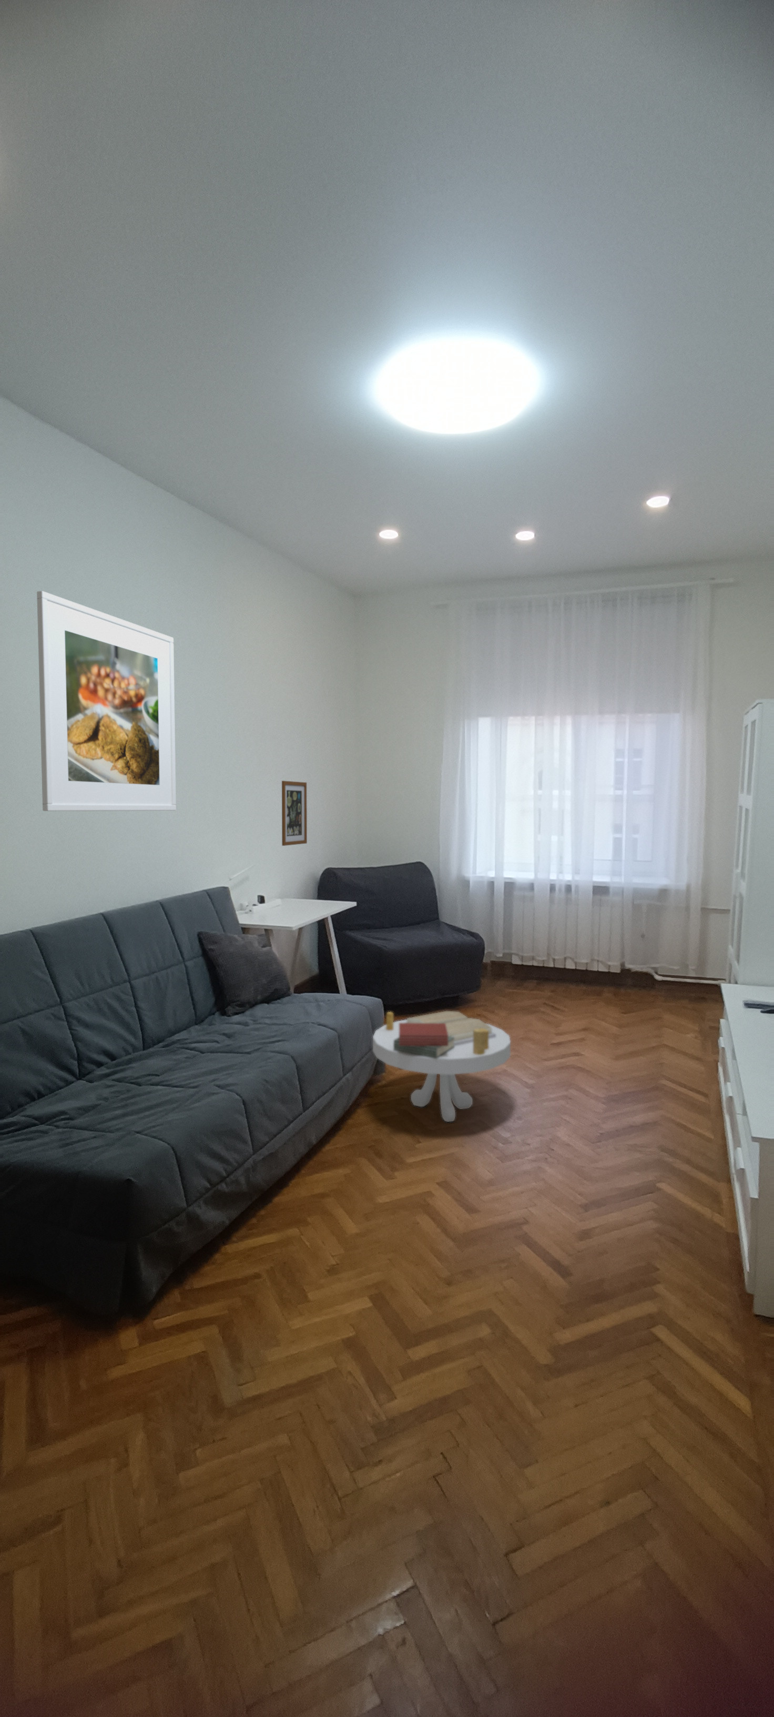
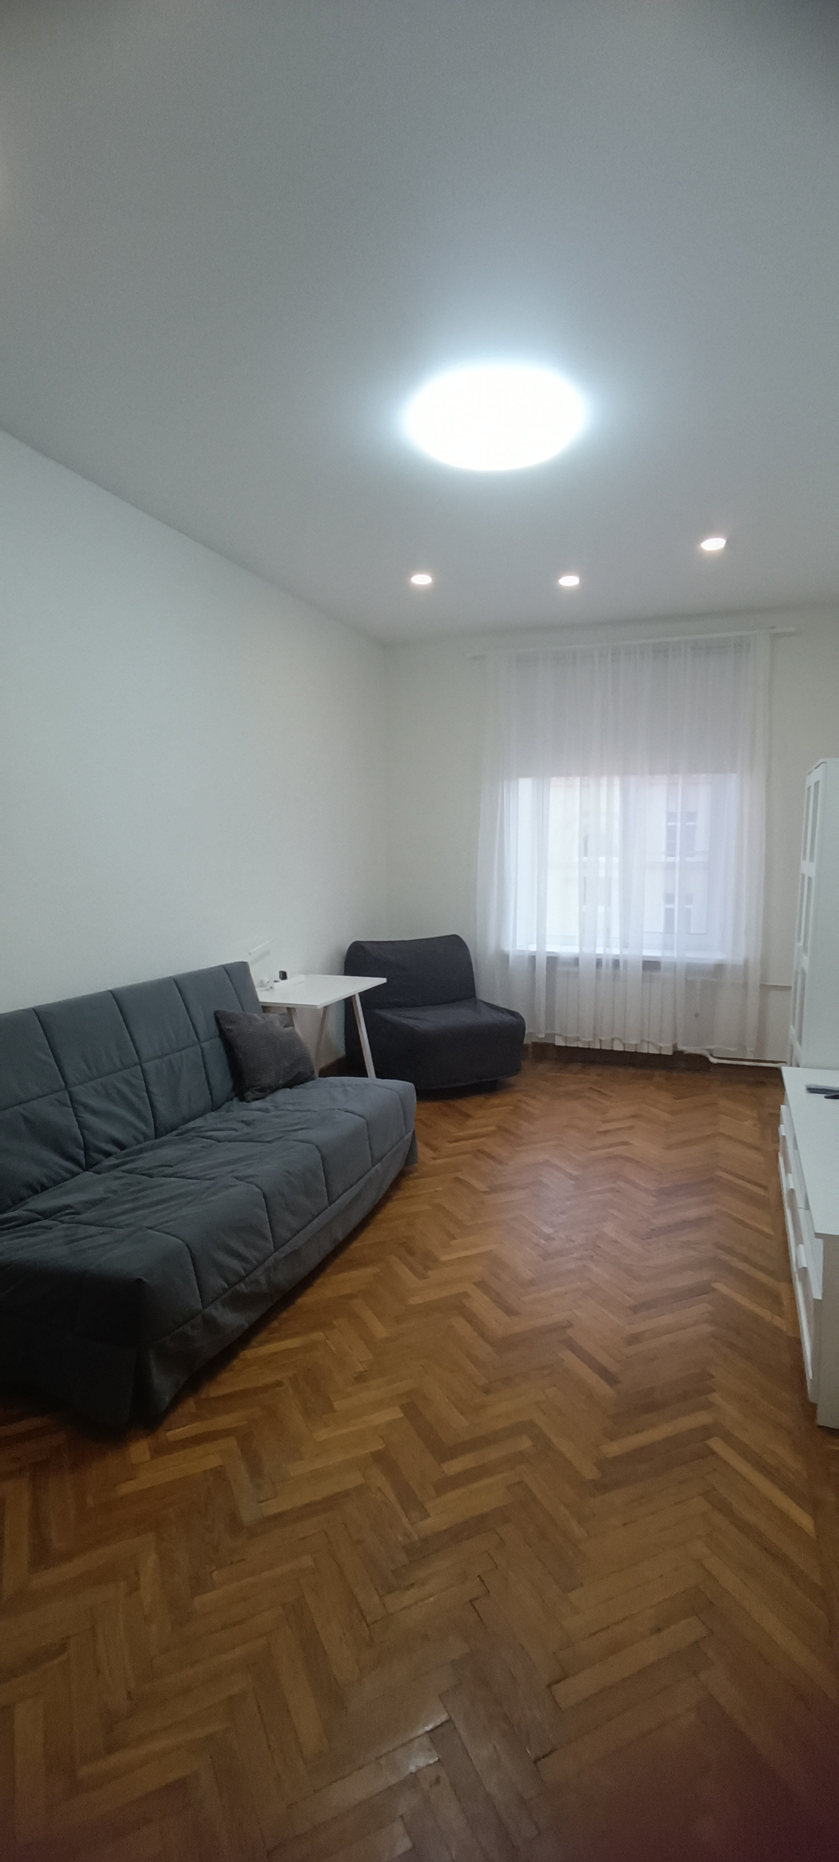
- wall art [281,780,308,846]
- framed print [36,590,176,811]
- side table [372,1011,511,1122]
